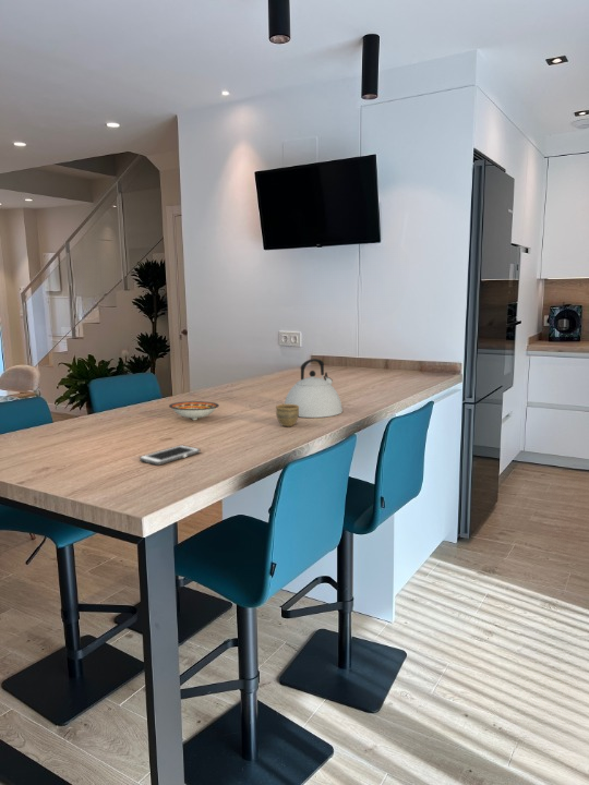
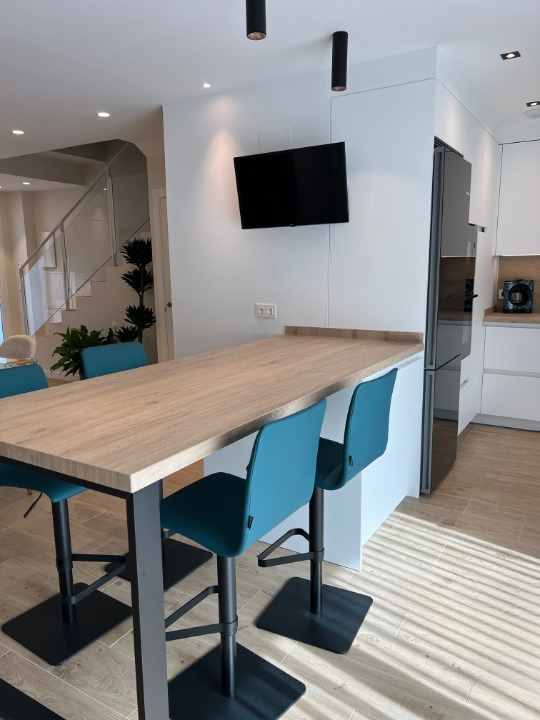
- bowl [168,400,220,421]
- kettle [284,358,344,419]
- cup [275,403,299,427]
- cell phone [139,444,201,467]
